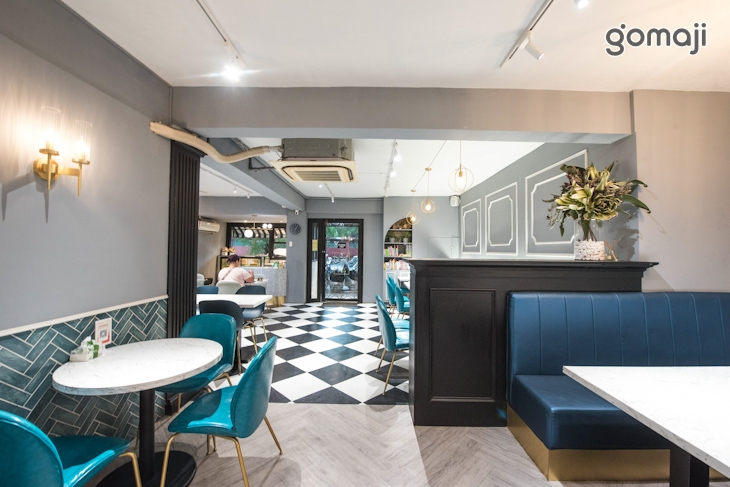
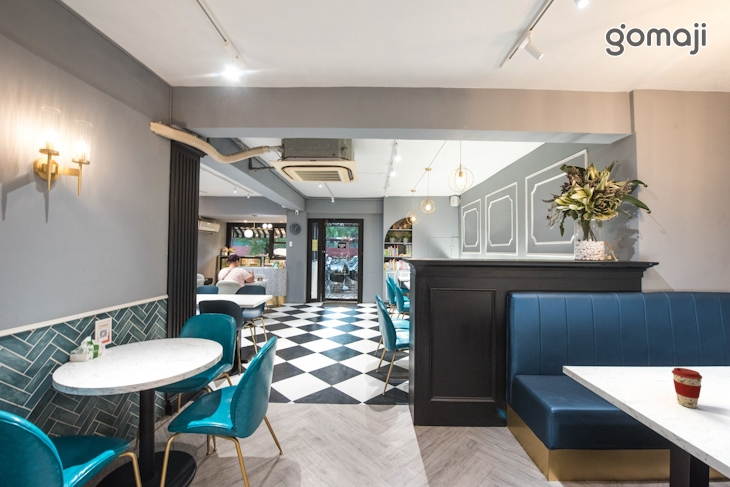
+ coffee cup [671,367,703,409]
